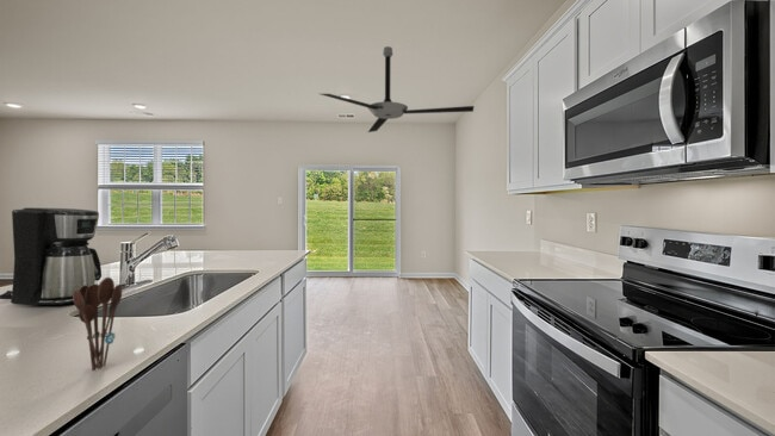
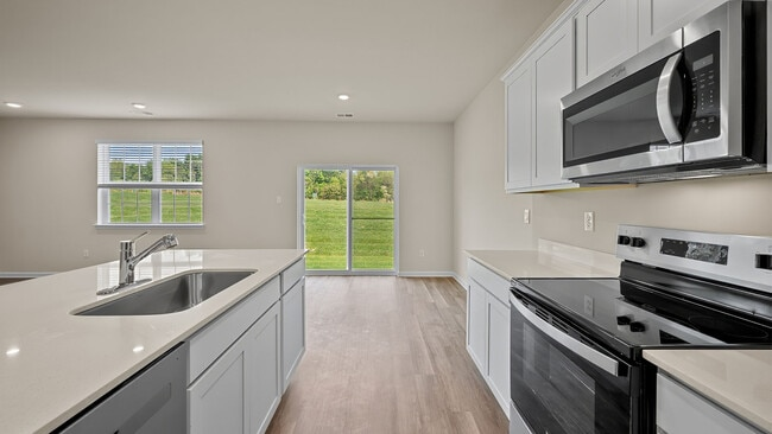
- coffee maker [0,206,103,307]
- utensil holder [73,276,123,372]
- ceiling fan [320,45,476,133]
